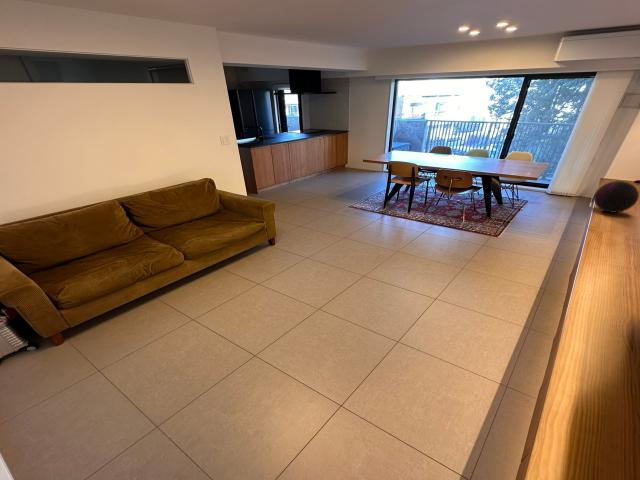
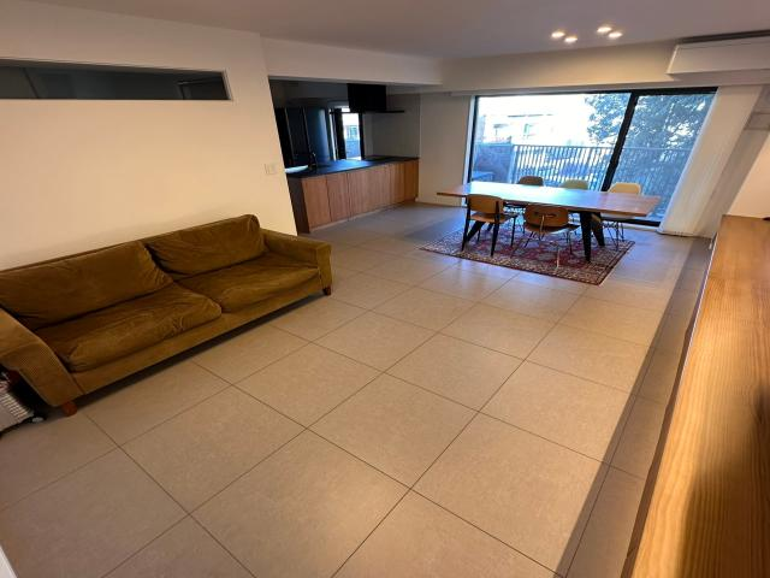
- decorative orb [593,180,640,214]
